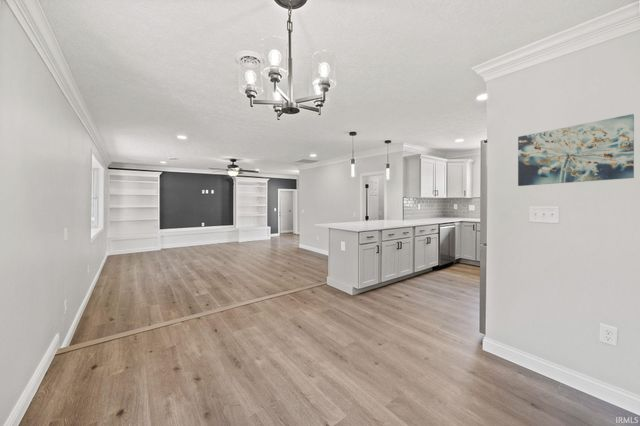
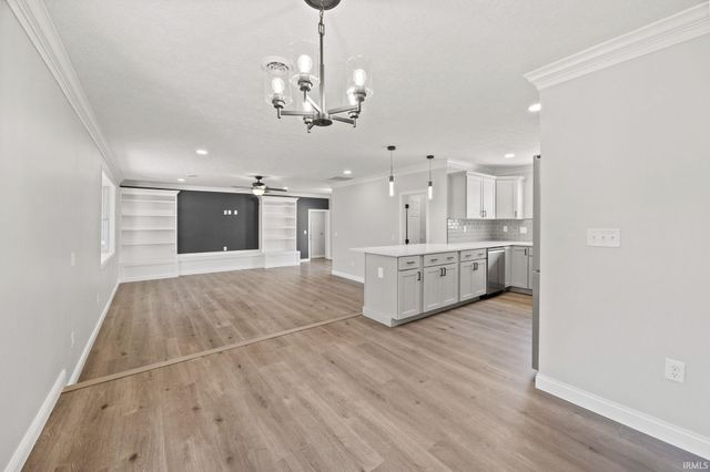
- wall art [517,113,635,187]
